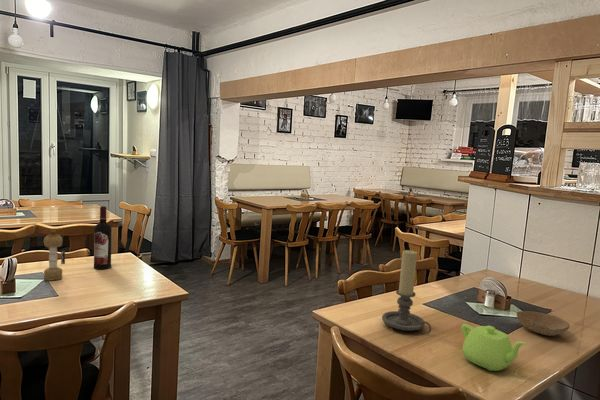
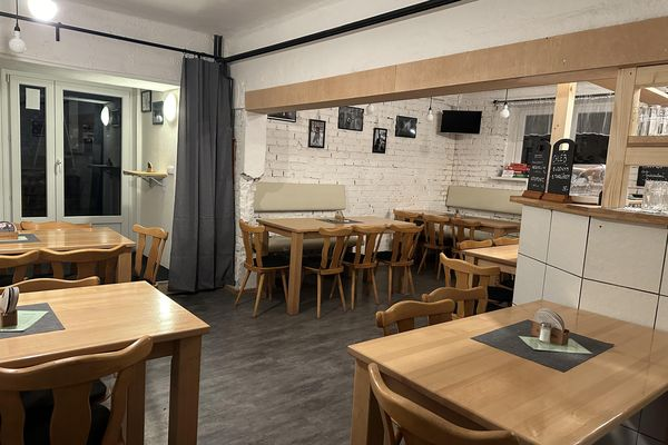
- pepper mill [43,229,66,282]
- wine bottle [93,205,113,270]
- teapot [461,323,527,372]
- bowl [516,310,571,337]
- candle holder [381,249,432,334]
